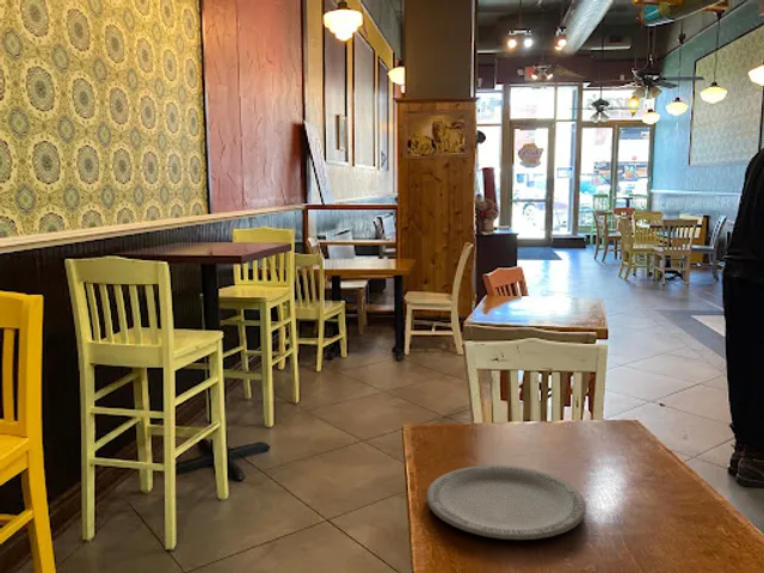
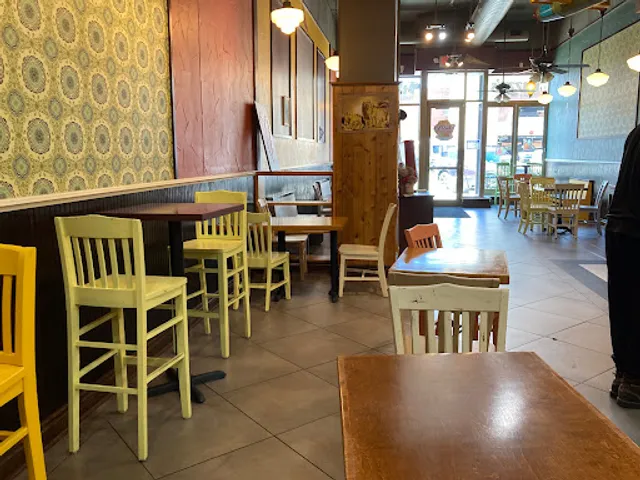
- plate [425,464,587,541]
